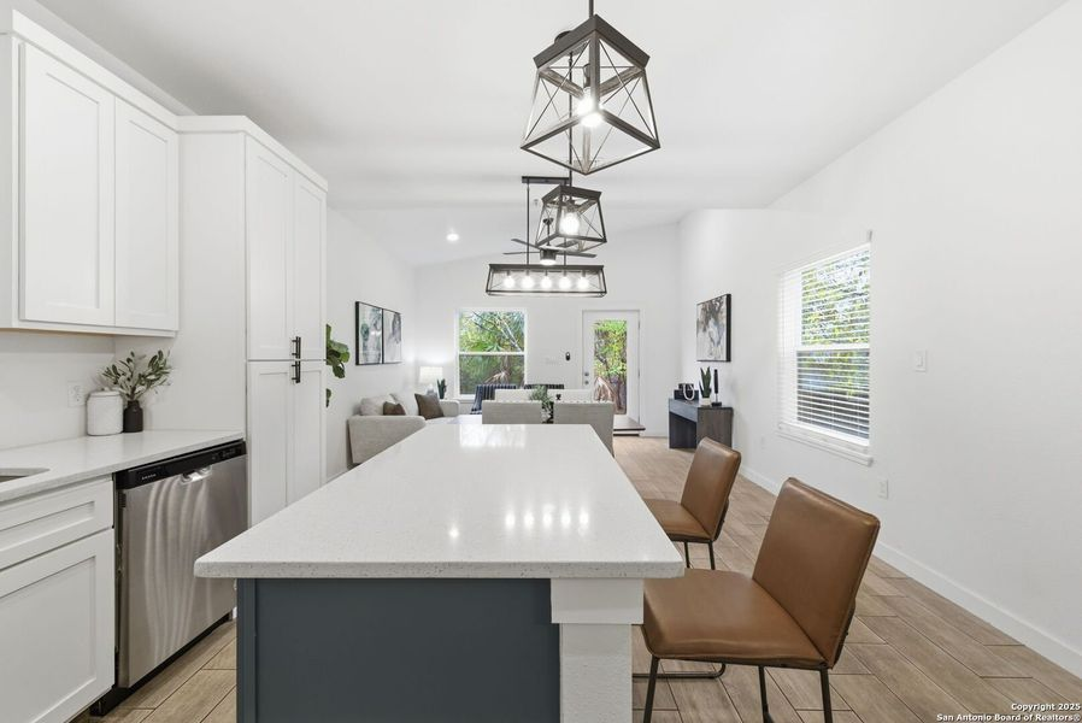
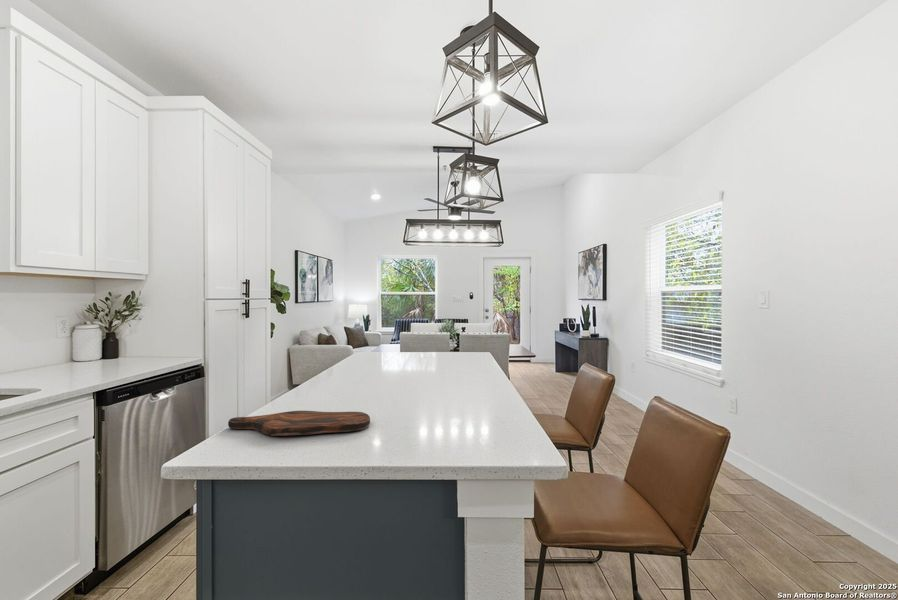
+ cutting board [227,410,371,437]
